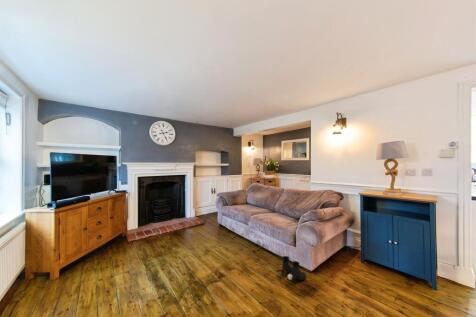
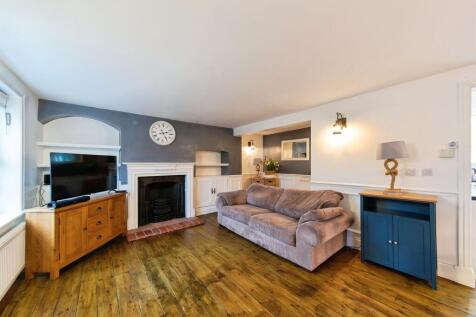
- boots [280,255,307,283]
